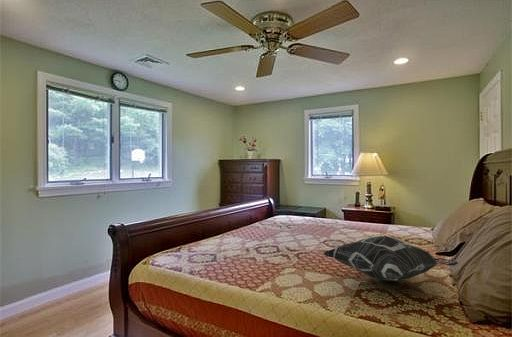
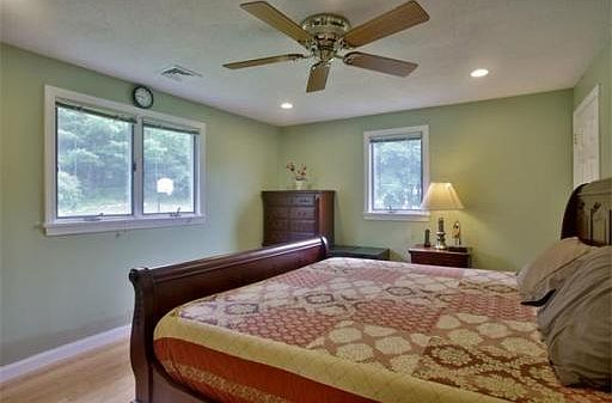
- decorative pillow [323,235,460,282]
